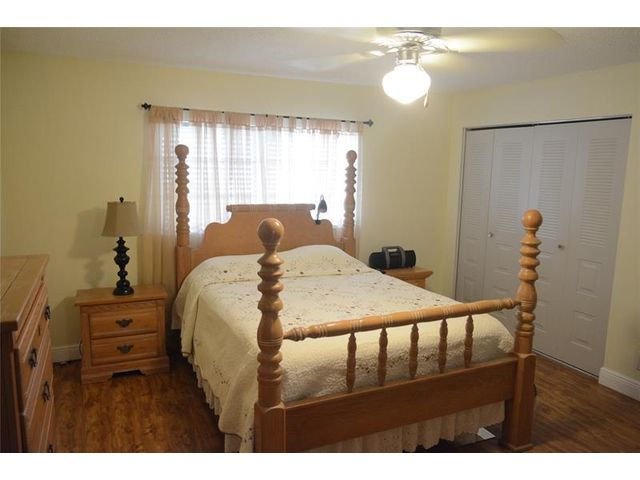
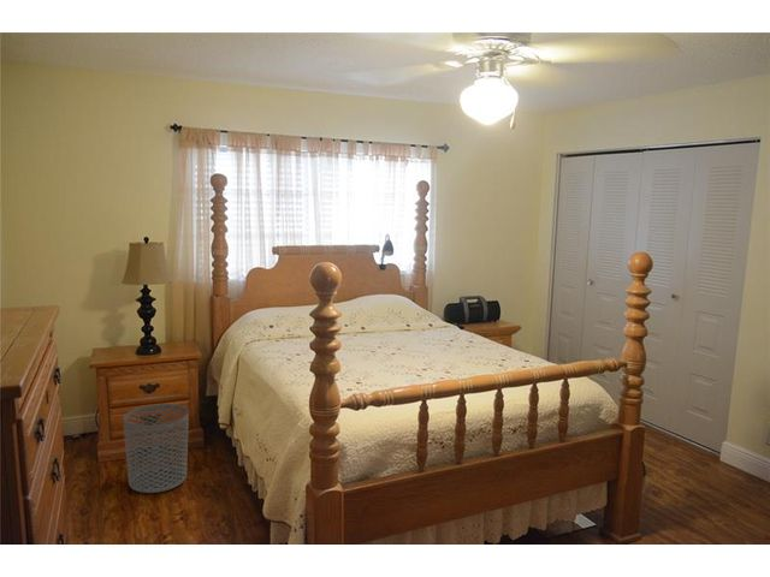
+ waste bin [122,403,190,494]
